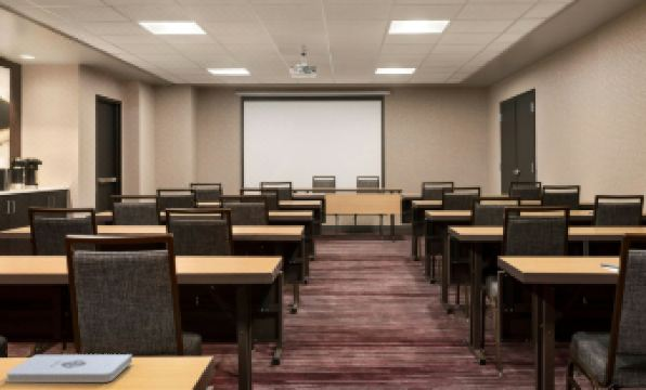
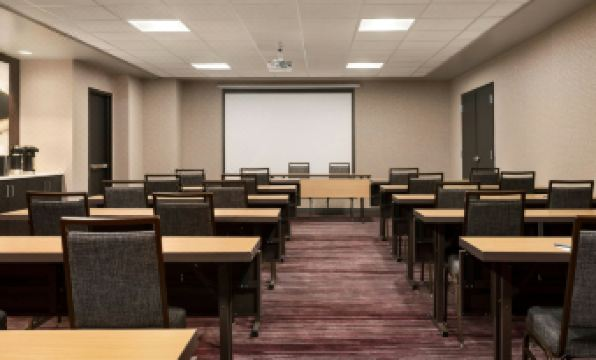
- notepad [5,353,133,384]
